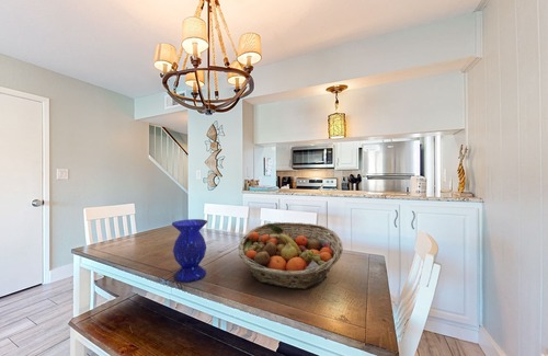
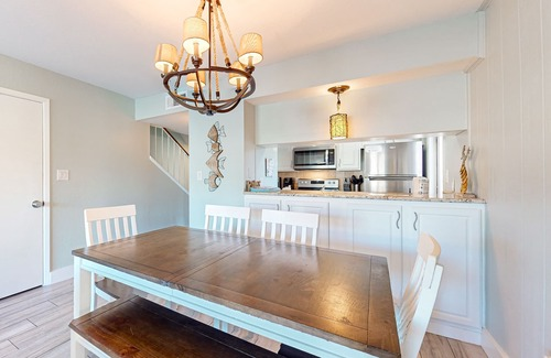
- fruit basket [237,221,344,290]
- vase [171,218,208,284]
